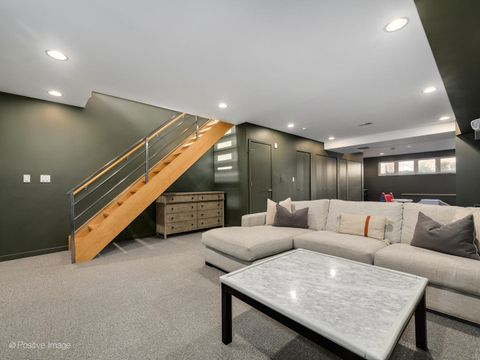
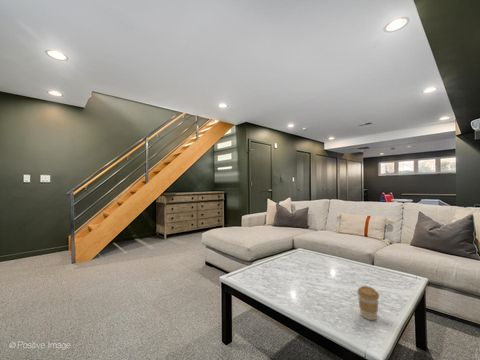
+ coffee cup [356,285,380,321]
